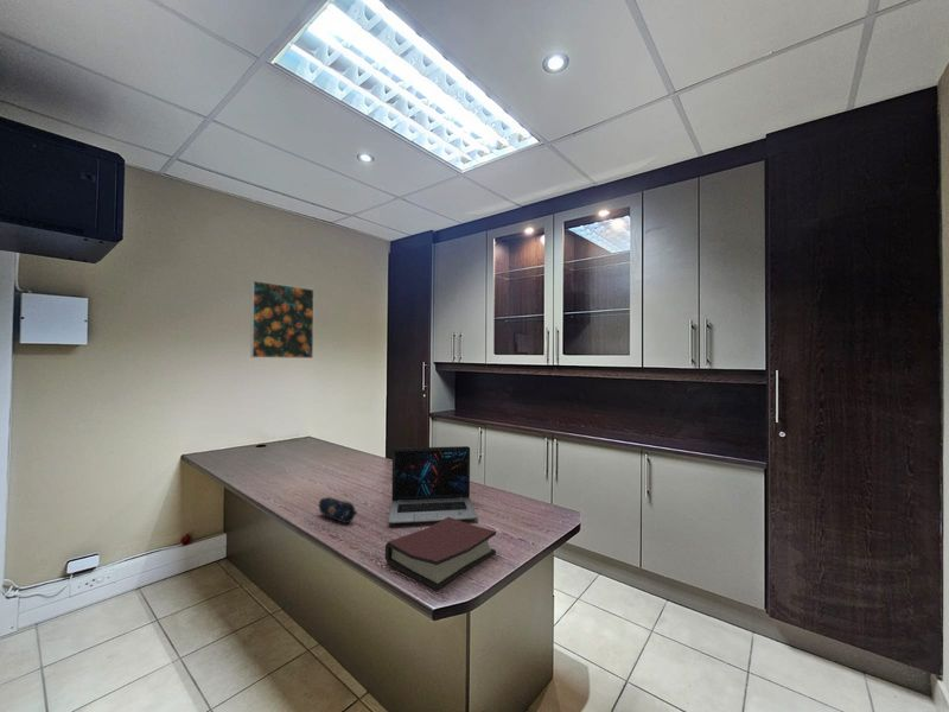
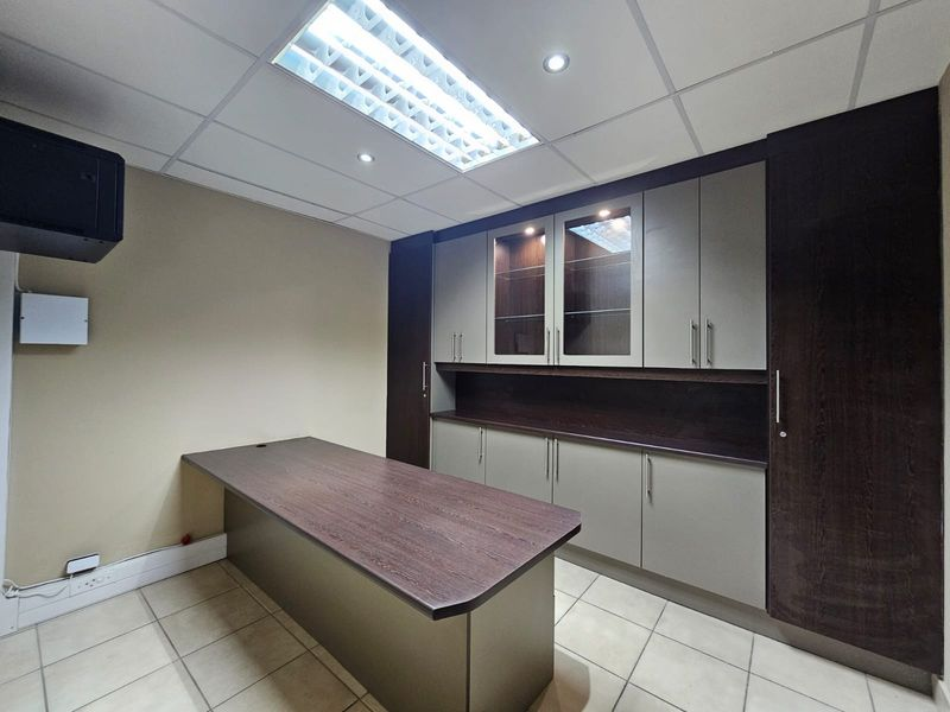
- hardback book [384,517,497,591]
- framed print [249,279,316,360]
- pencil case [318,496,358,525]
- laptop [388,445,478,525]
